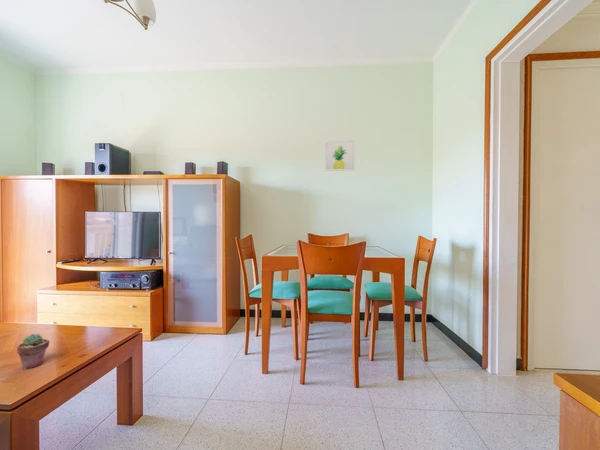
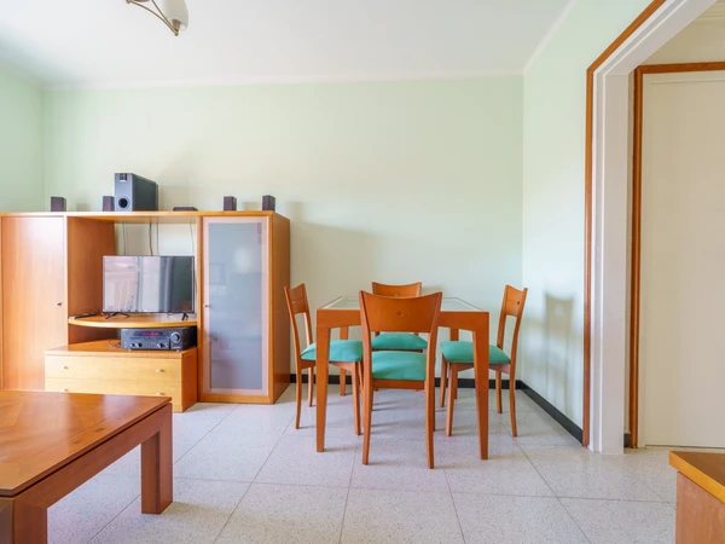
- potted succulent [16,333,51,370]
- wall art [324,140,356,172]
